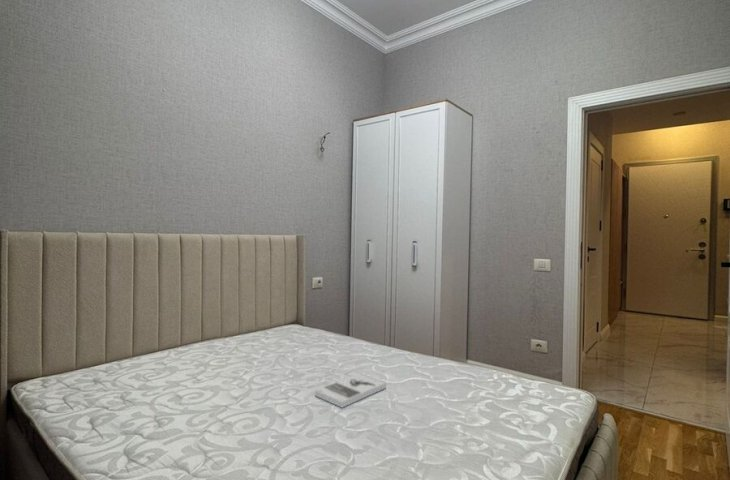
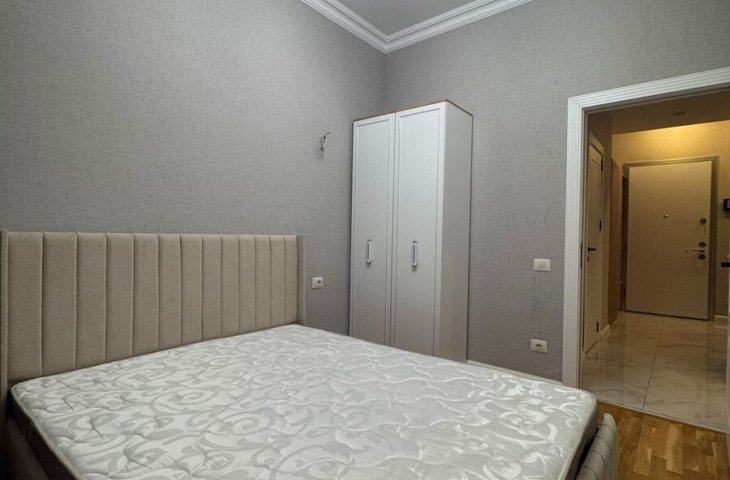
- book [314,373,387,409]
